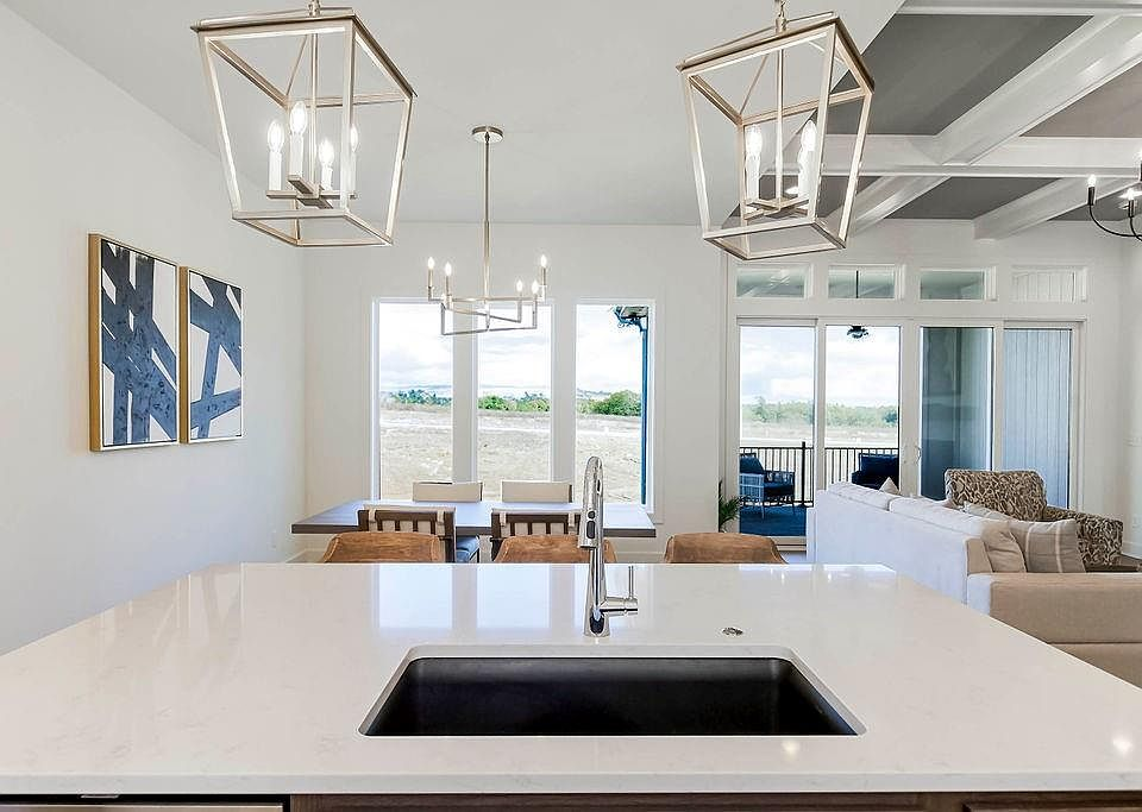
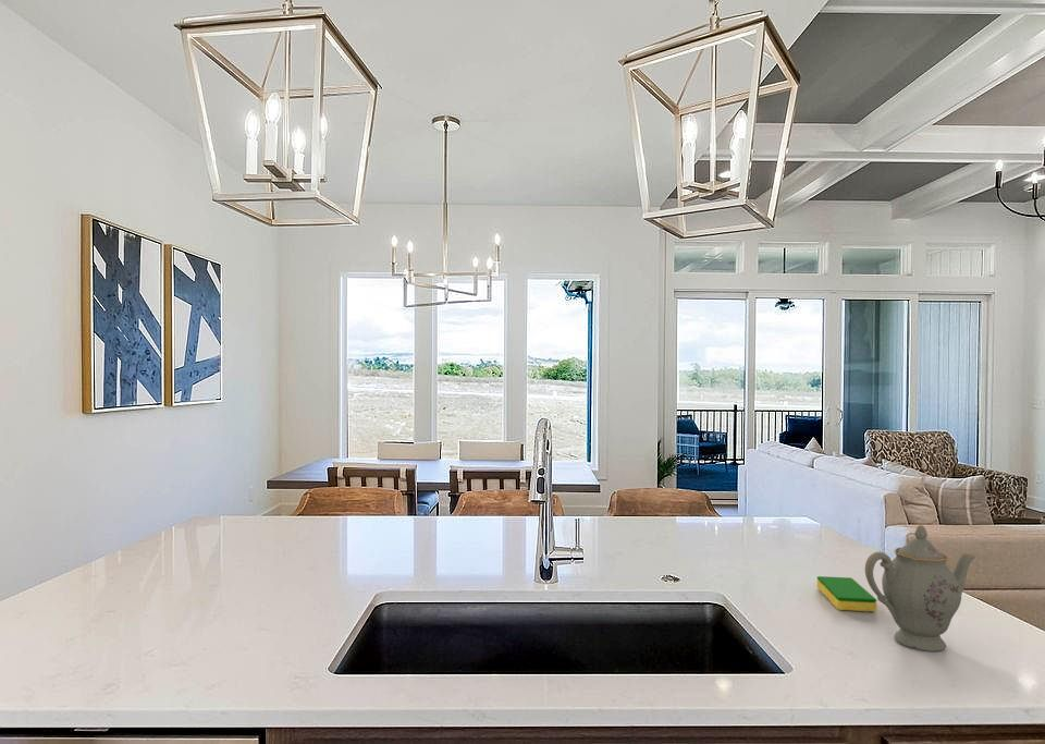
+ chinaware [864,524,978,652]
+ dish sponge [816,575,877,612]
